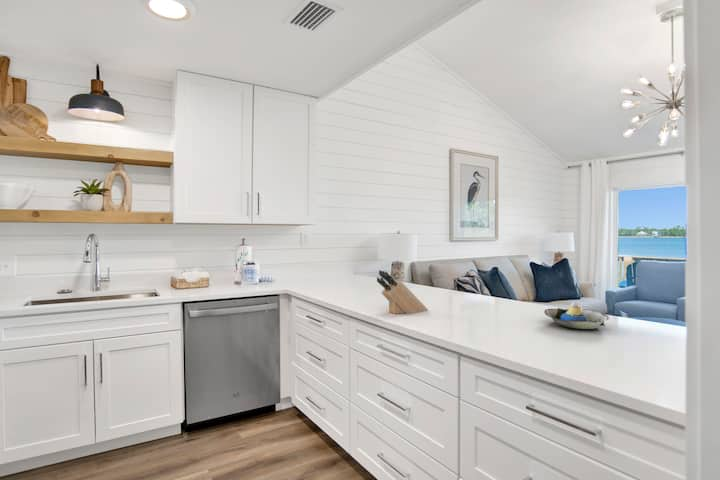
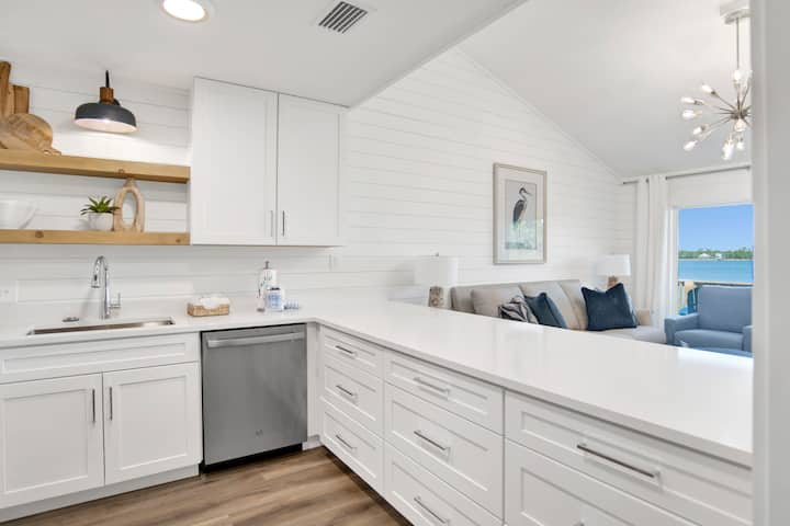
- knife block [376,269,429,315]
- decorative bowl [543,300,610,330]
